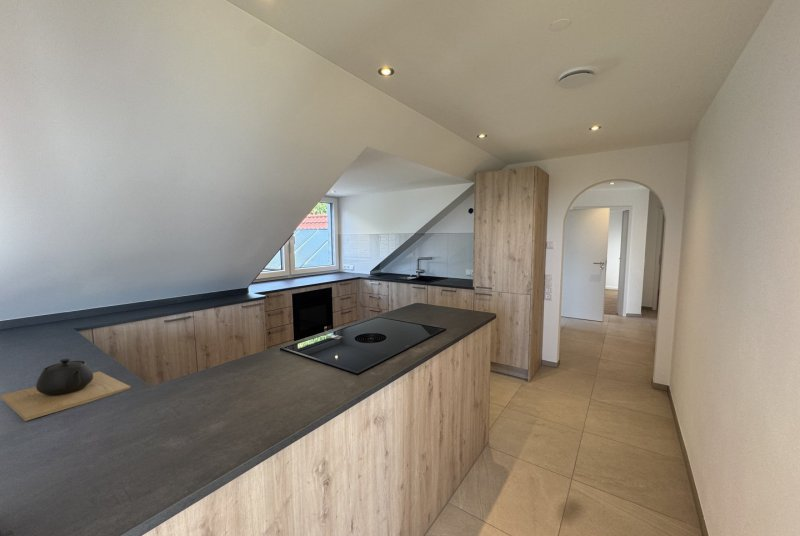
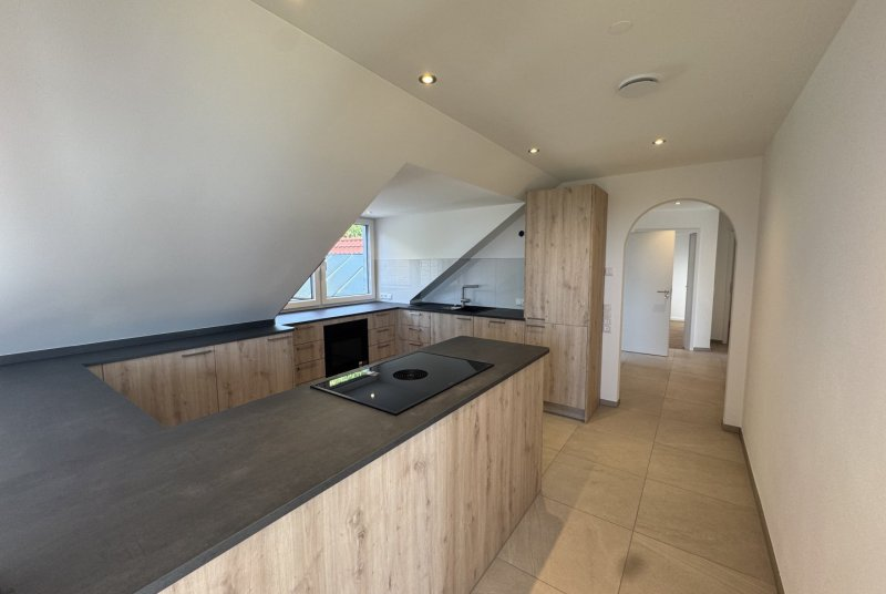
- teapot [0,358,132,422]
